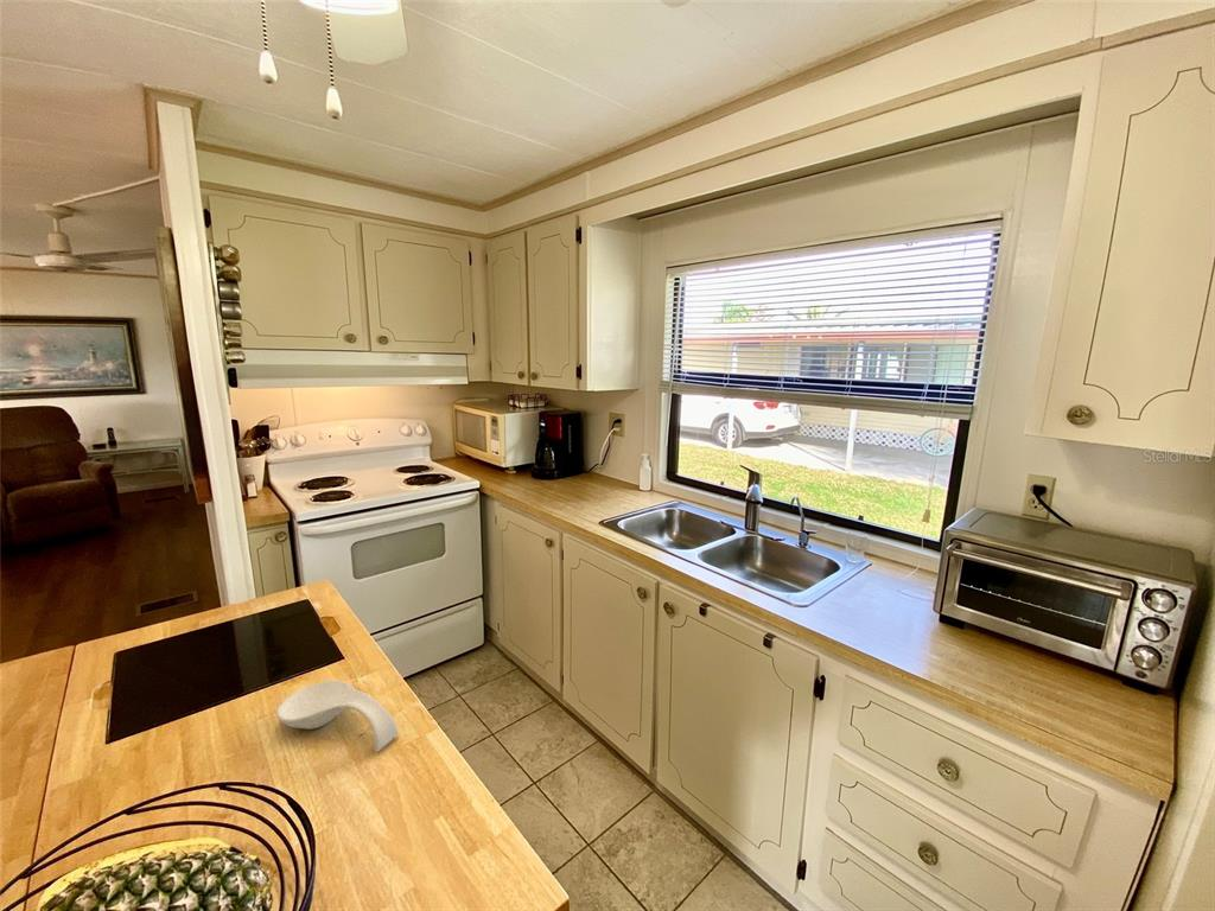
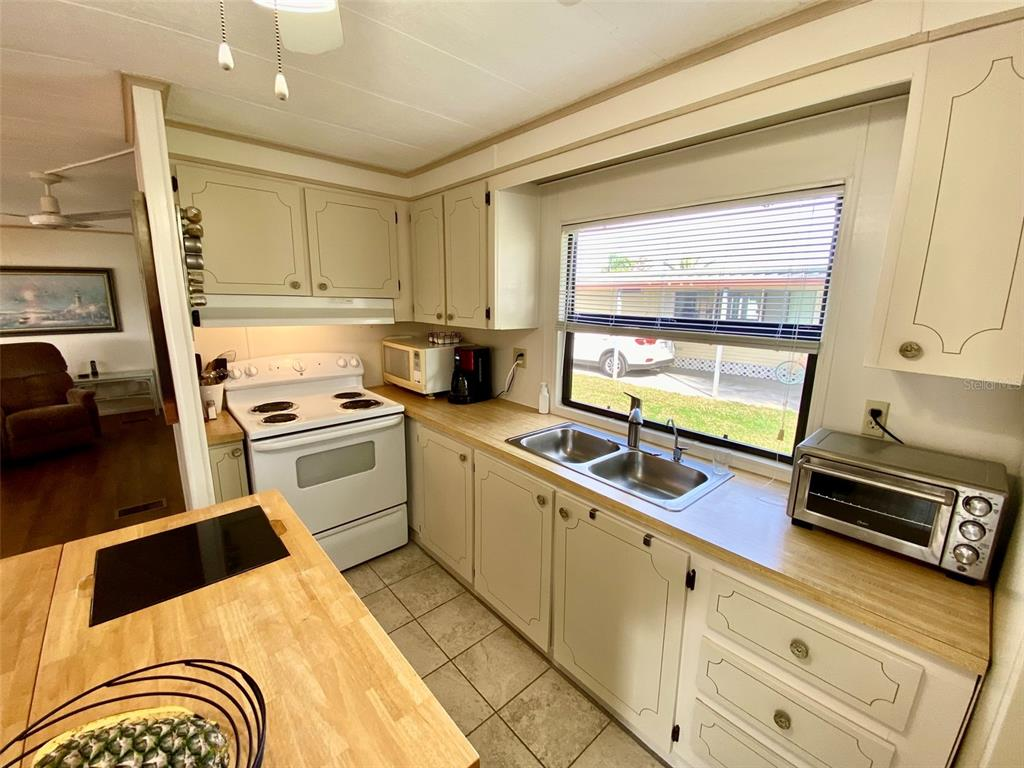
- spoon rest [275,680,399,752]
